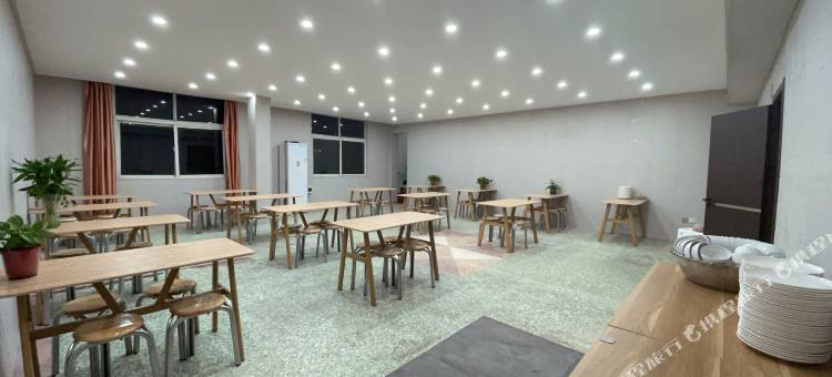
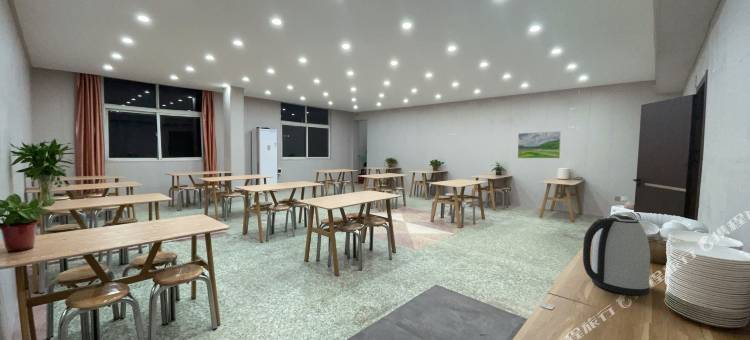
+ kettle [582,214,651,296]
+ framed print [517,130,562,159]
